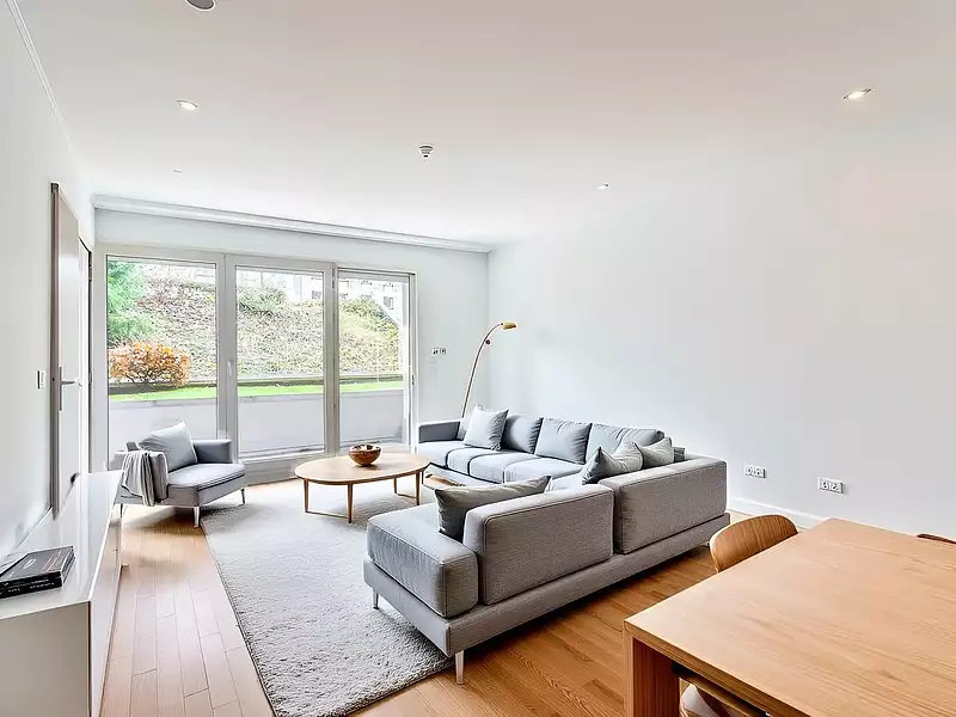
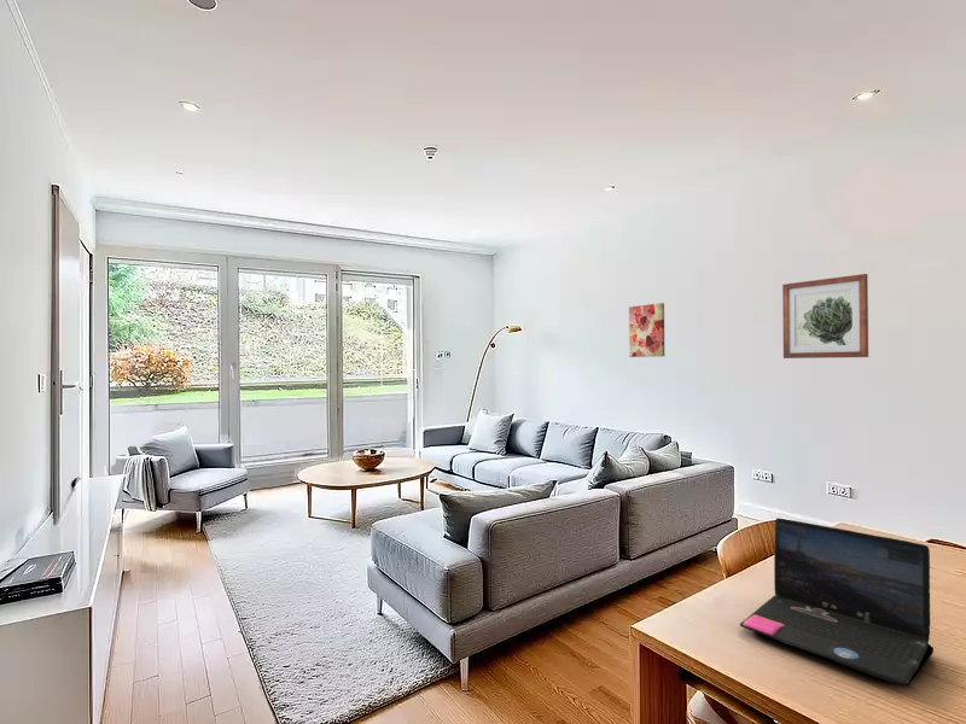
+ wall art [781,273,869,360]
+ laptop [739,516,935,687]
+ wall art [628,302,665,358]
